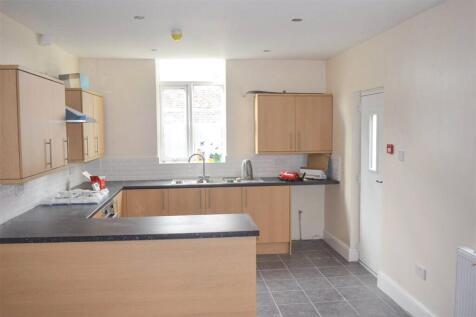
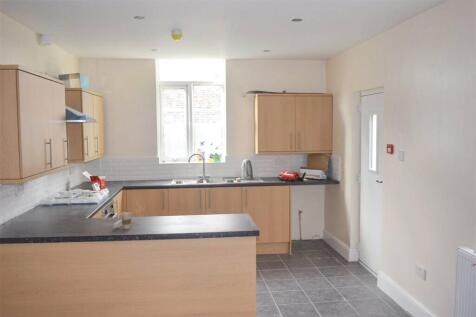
+ cup [113,211,133,230]
